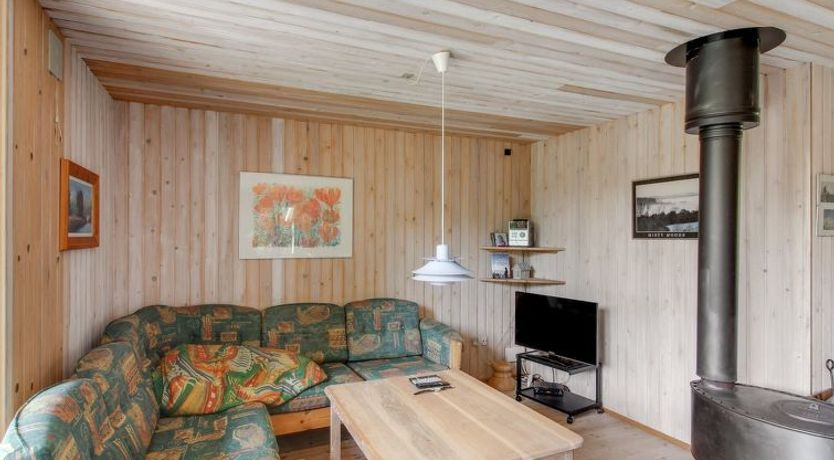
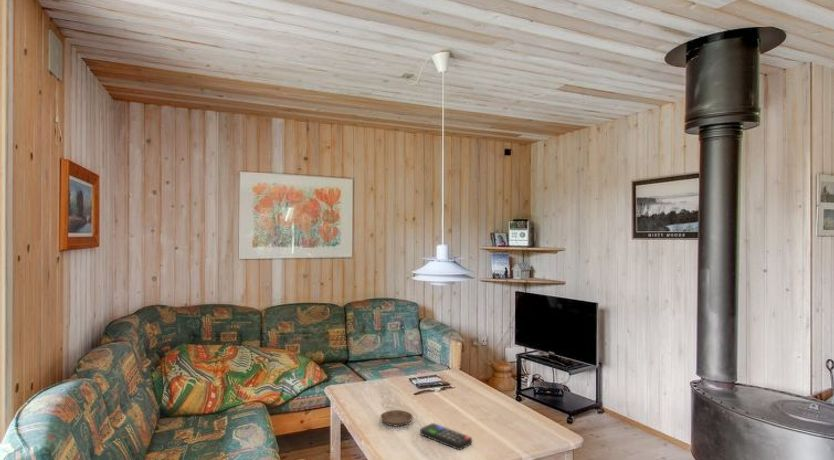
+ remote control [419,422,473,451]
+ saucer [379,409,414,427]
